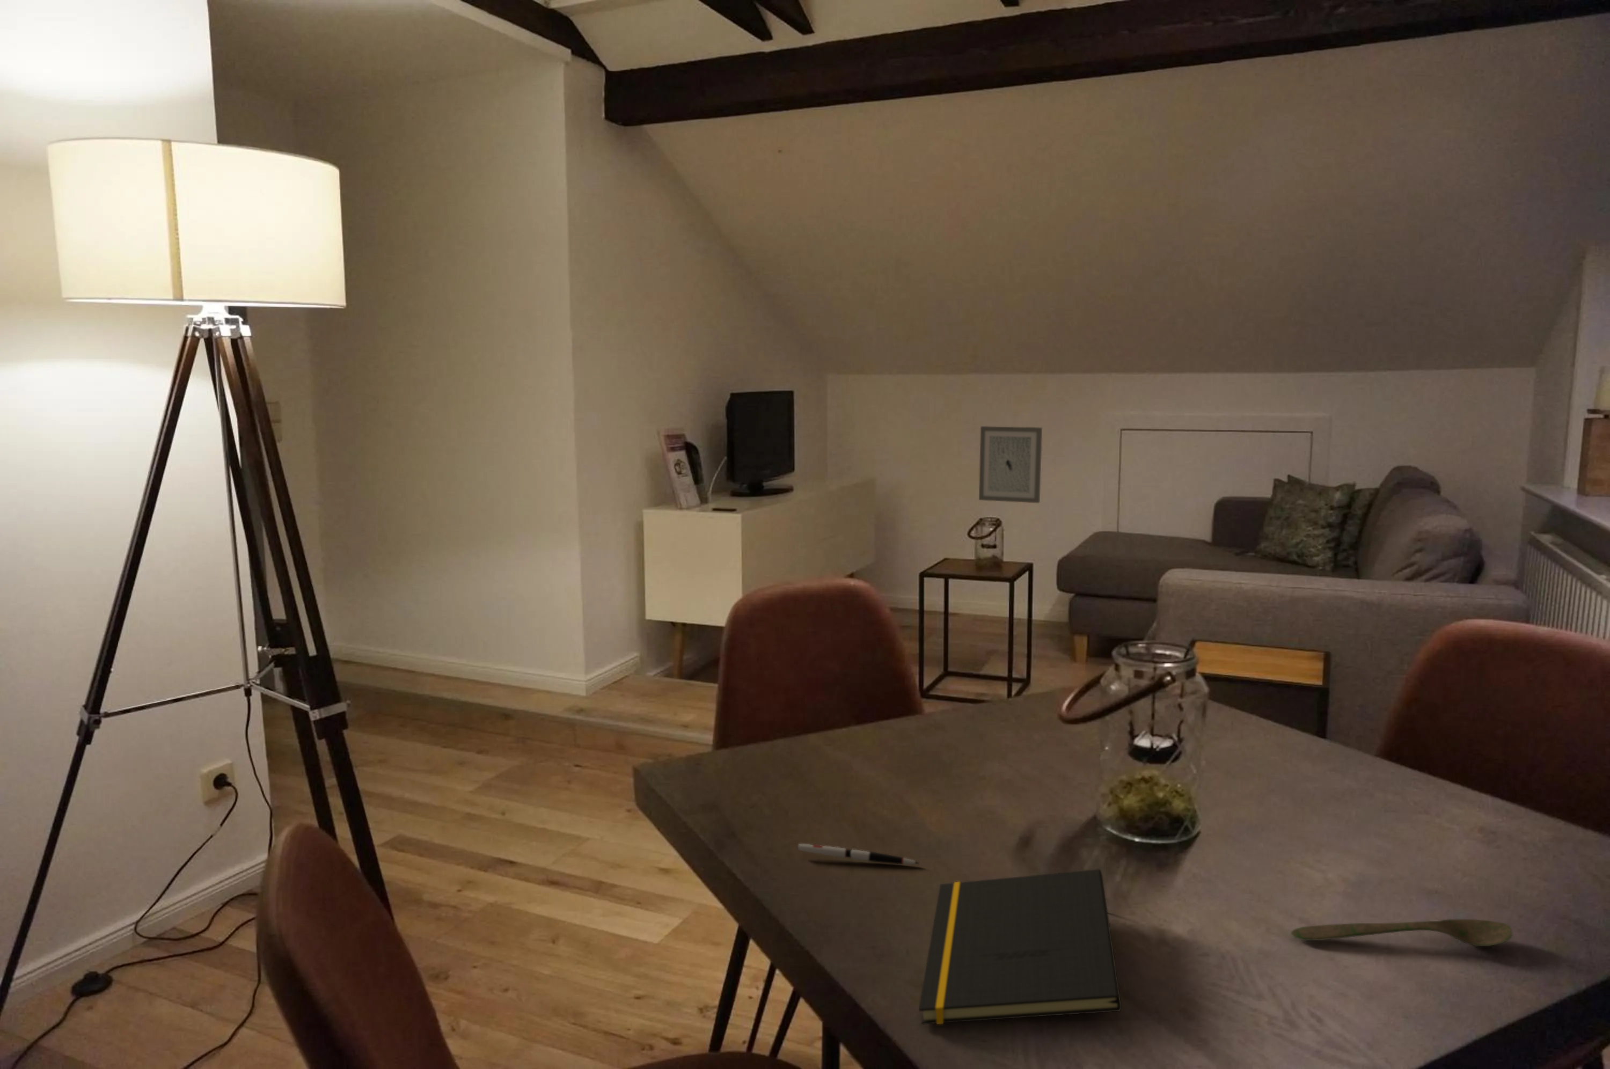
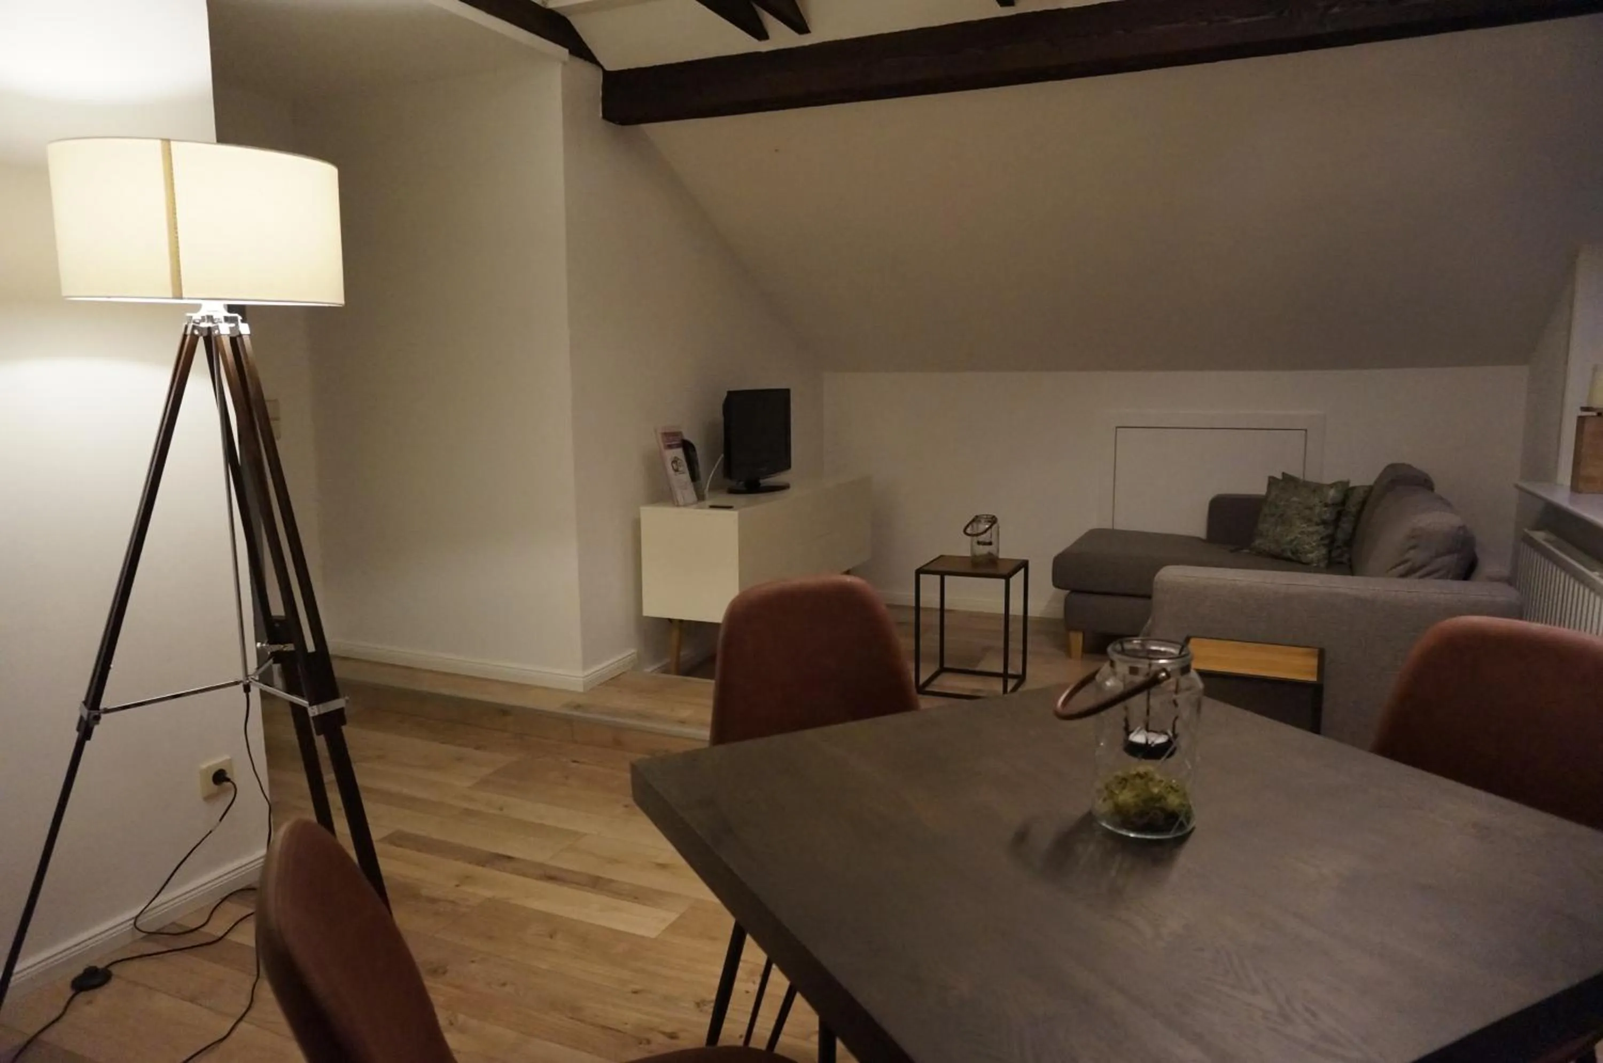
- notepad [918,869,1122,1025]
- spoon [1290,919,1512,946]
- wall art [978,426,1042,503]
- pen [797,844,919,865]
